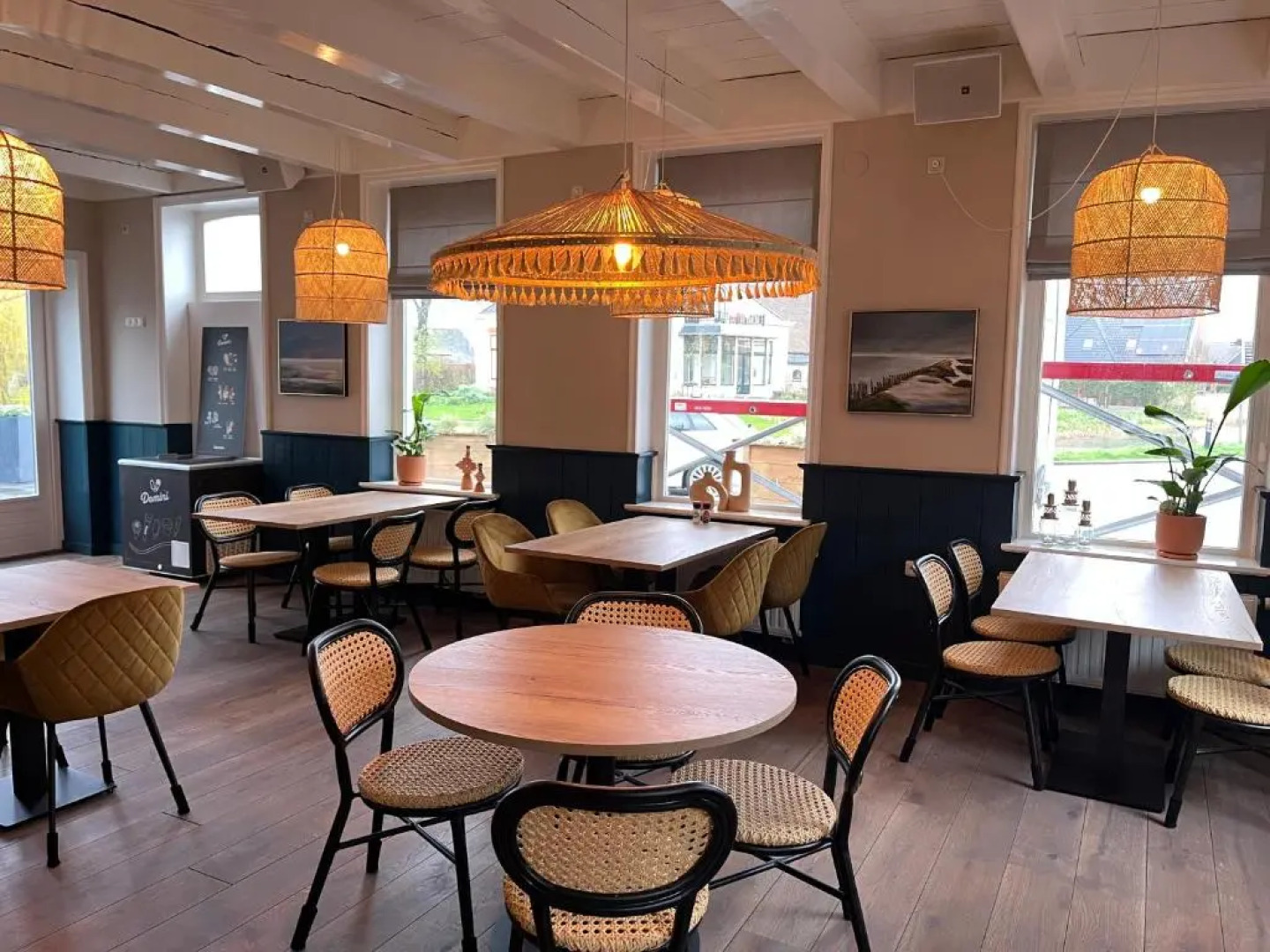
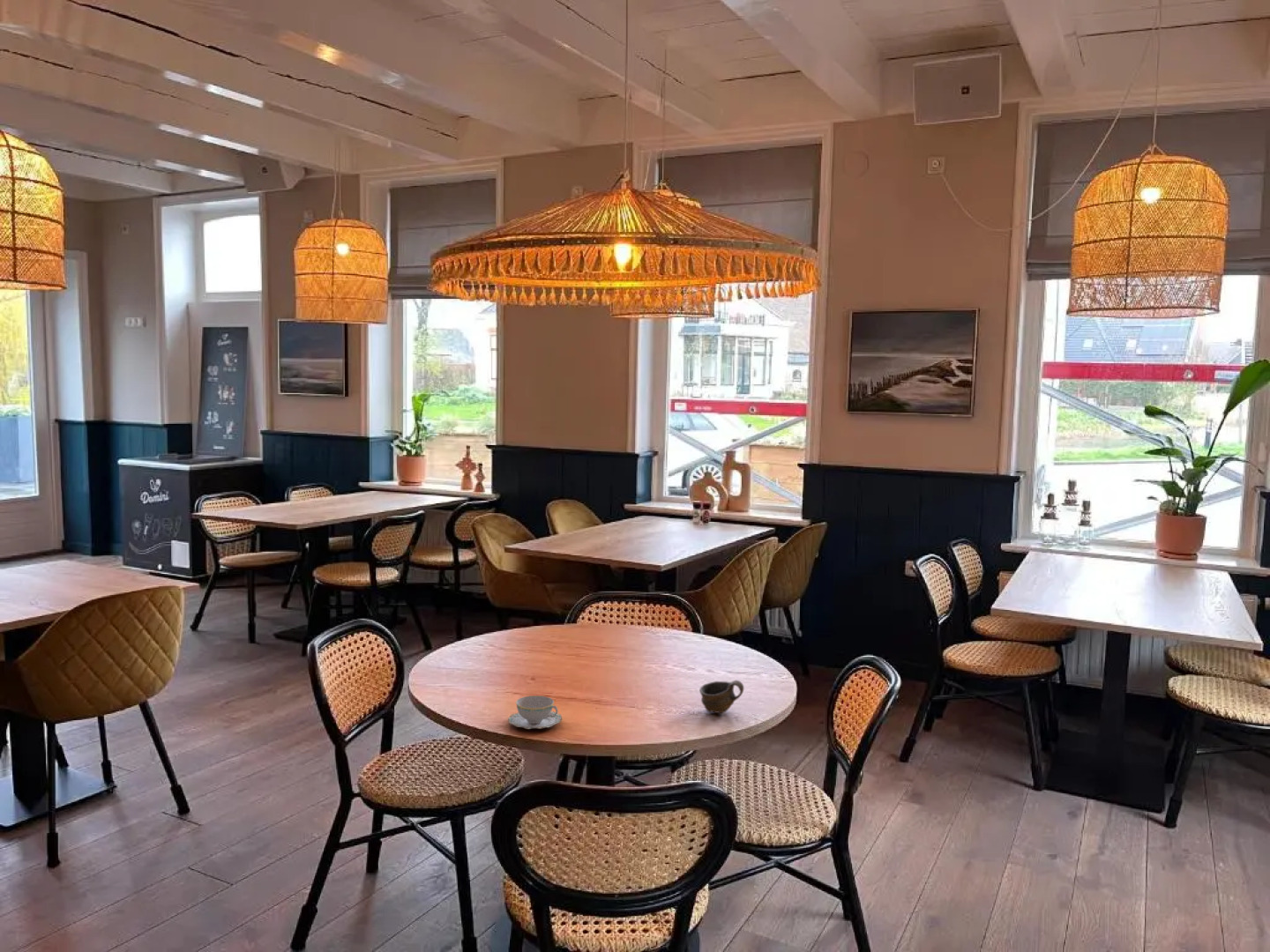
+ chinaware [507,695,563,730]
+ cup [699,680,745,714]
